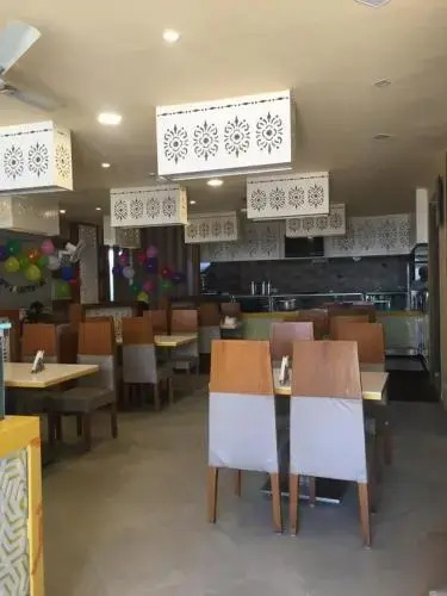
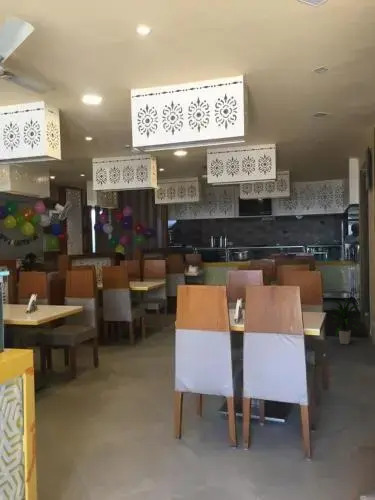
+ indoor plant [327,296,364,345]
